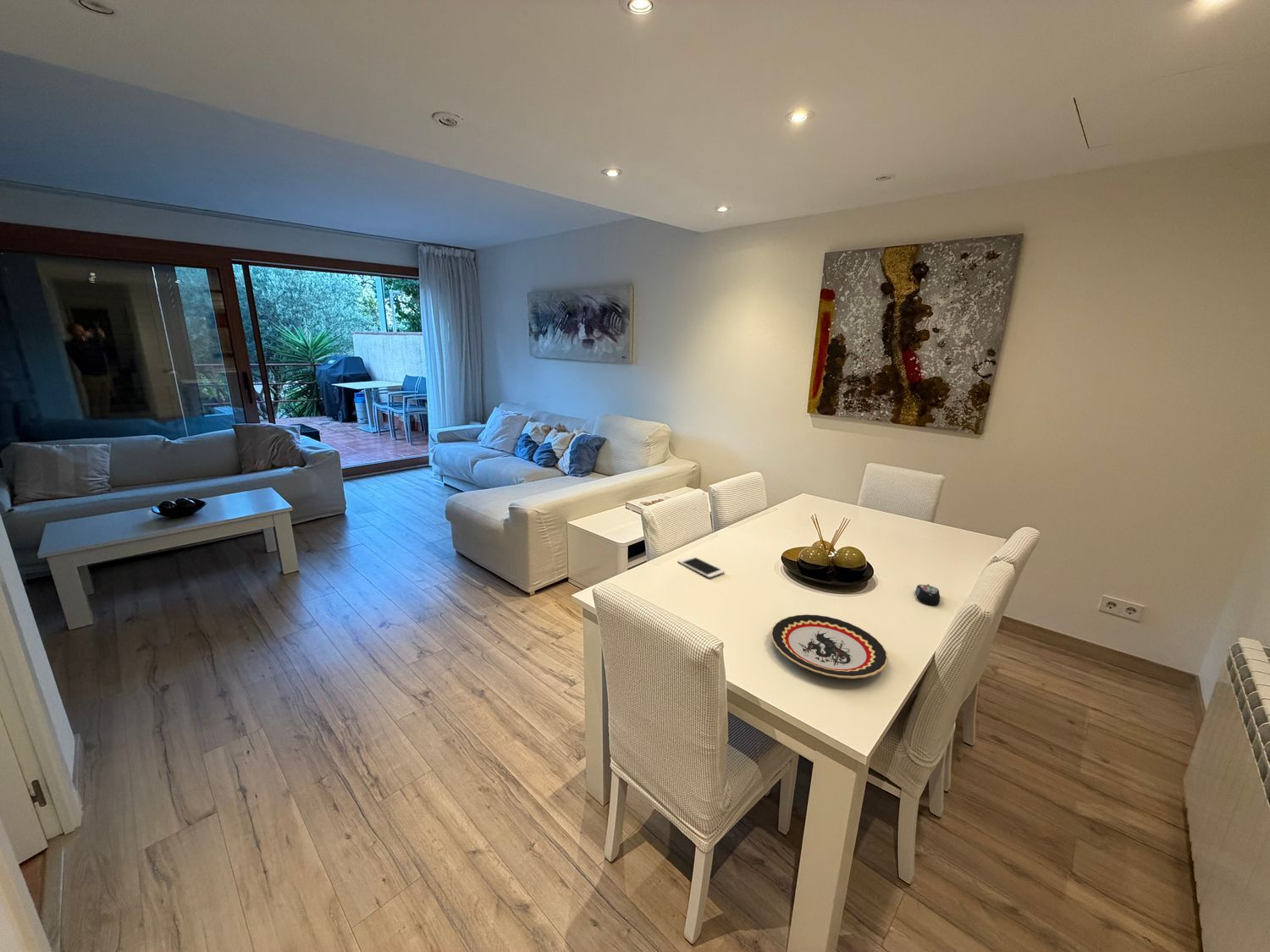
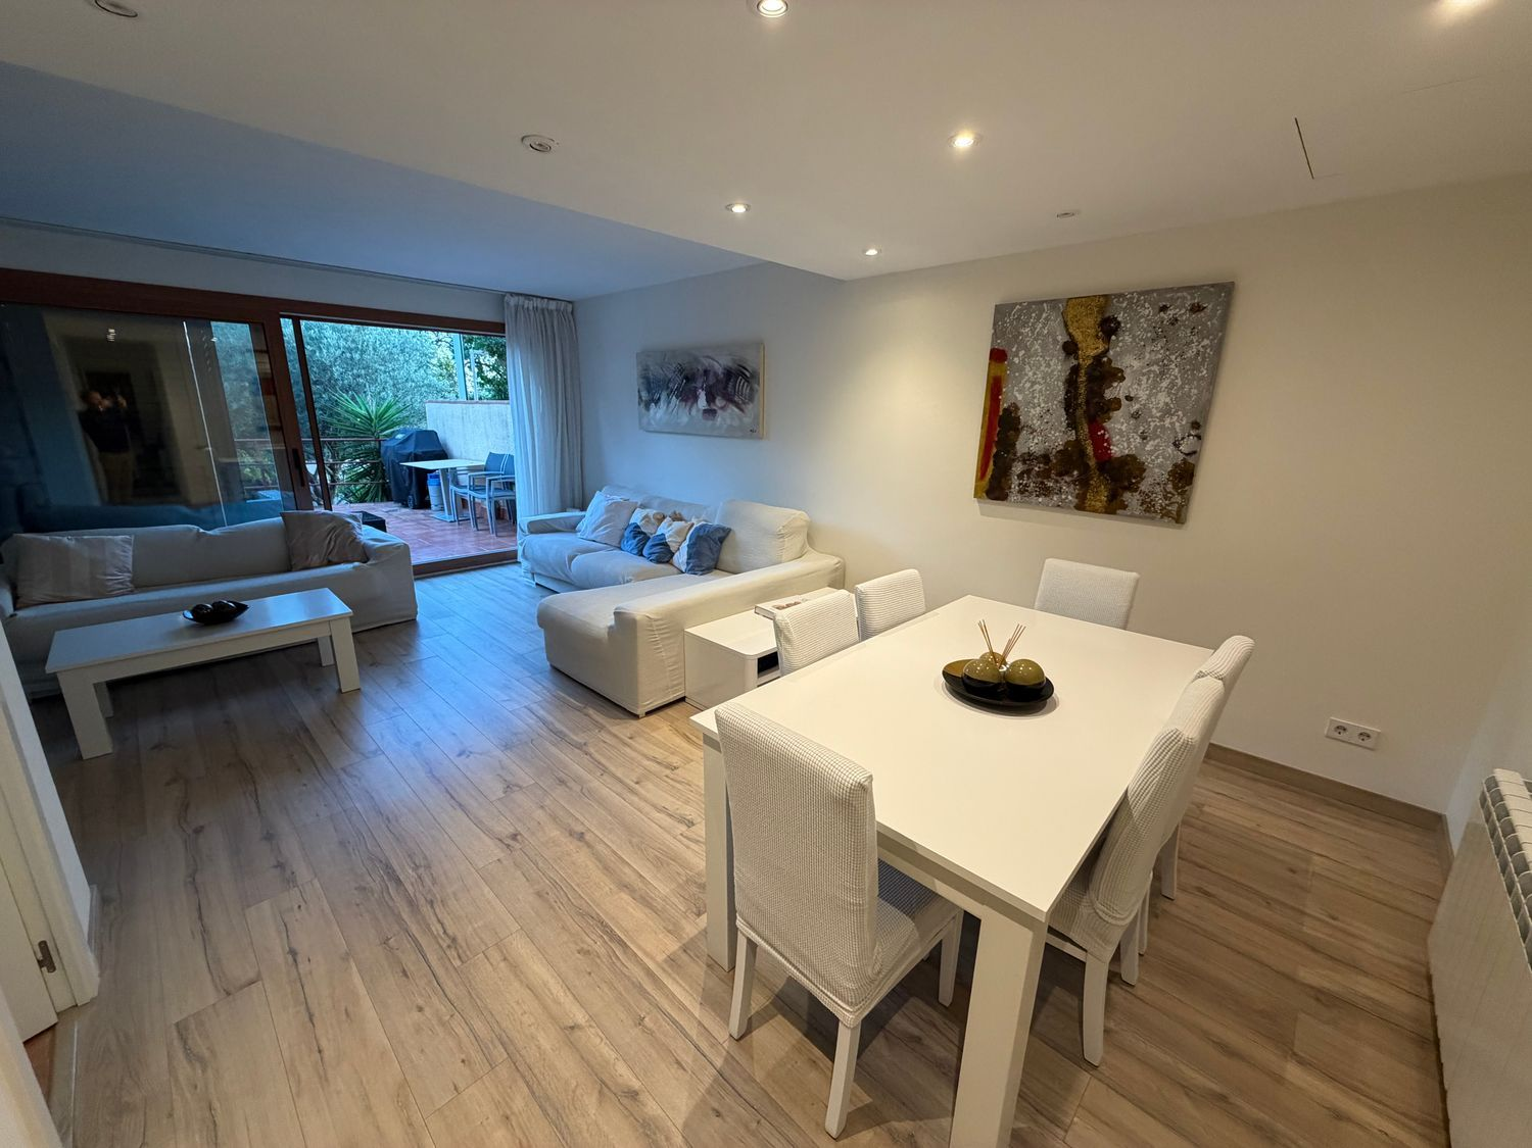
- computer mouse [915,583,941,605]
- cell phone [676,555,726,579]
- plate [770,614,889,680]
